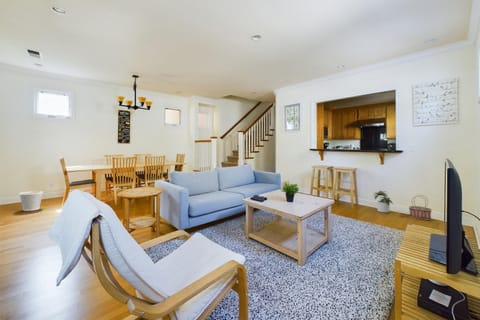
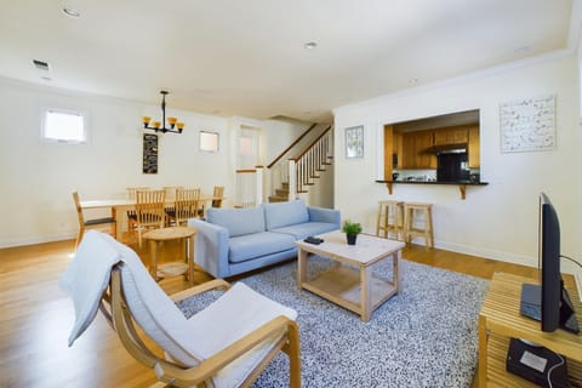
- potted plant [372,190,394,213]
- wastebasket [18,190,44,212]
- basket [408,194,433,221]
